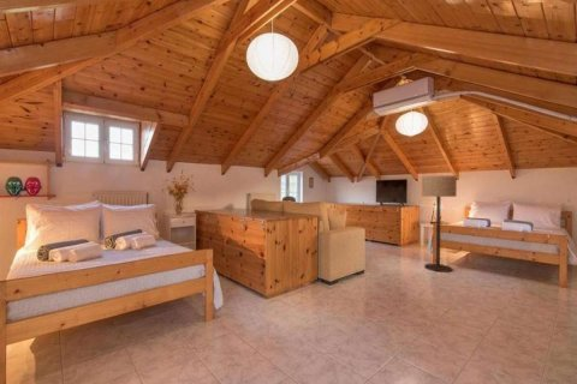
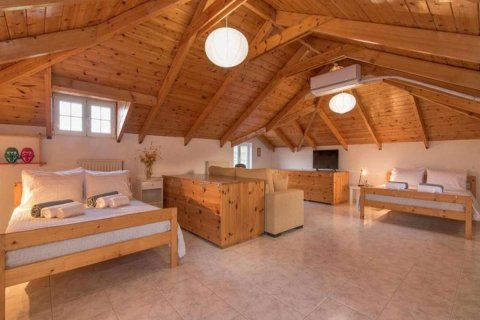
- floor lamp [421,175,458,274]
